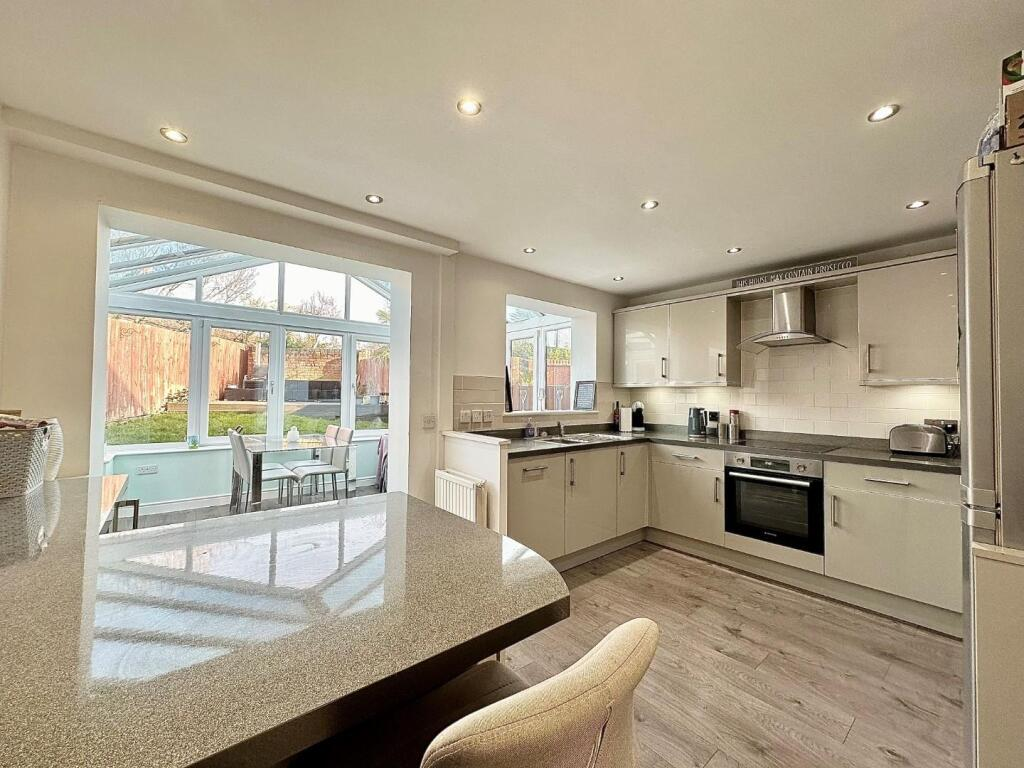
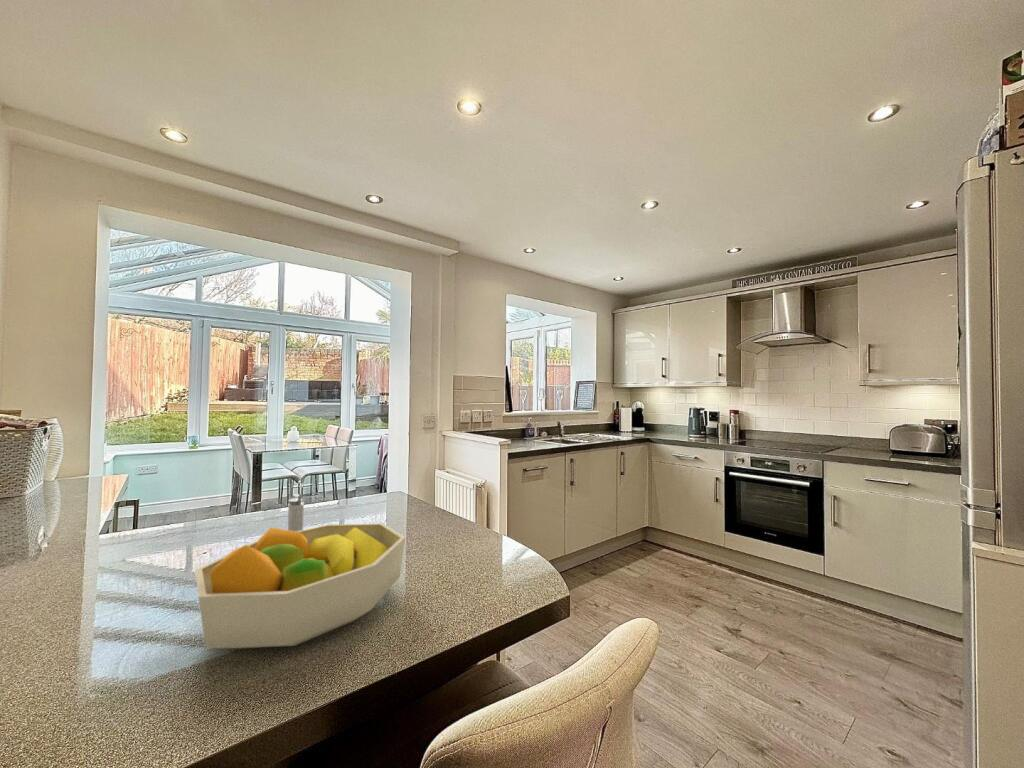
+ fruit bowl [194,522,406,649]
+ shaker [287,493,305,532]
